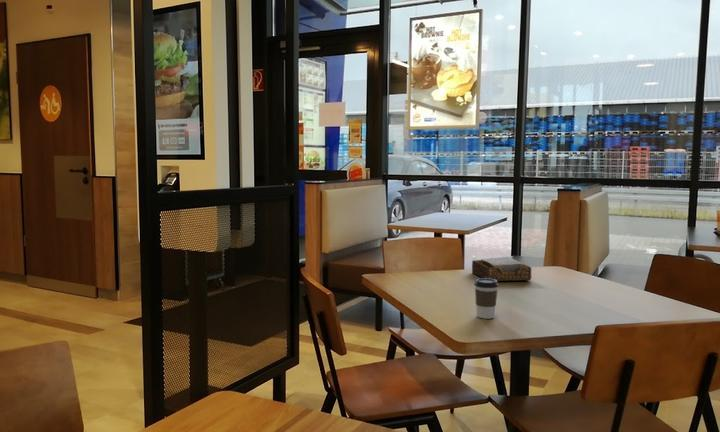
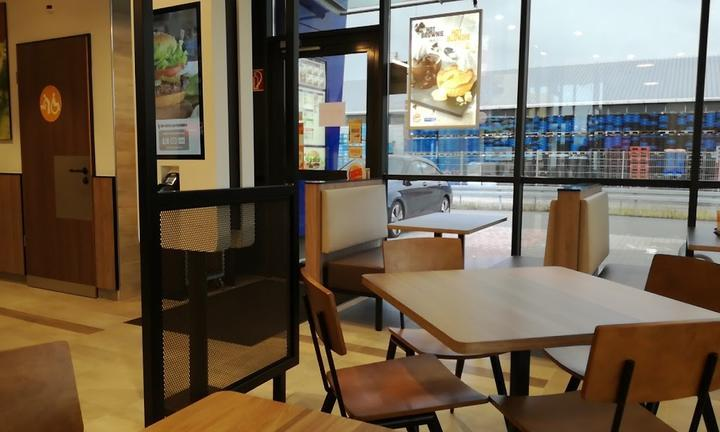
- napkin holder [471,256,532,282]
- coffee cup [474,278,499,320]
